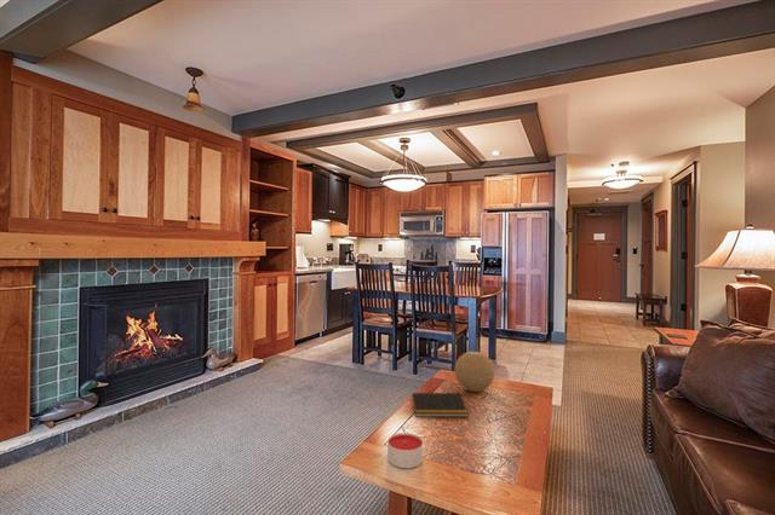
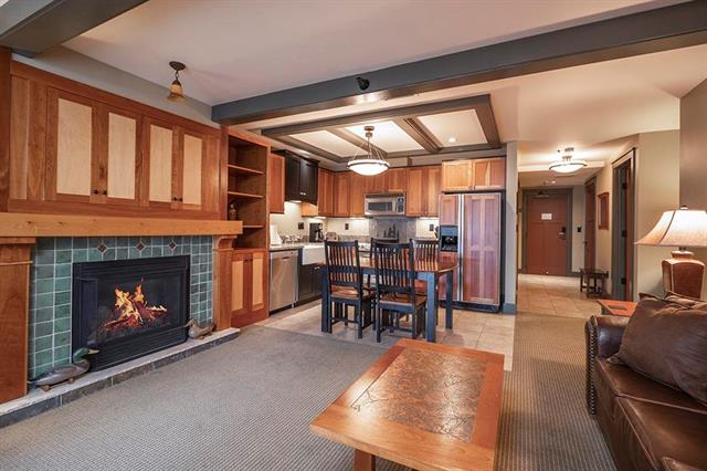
- notepad [409,392,470,418]
- candle [386,432,424,469]
- decorative orb [454,351,495,393]
